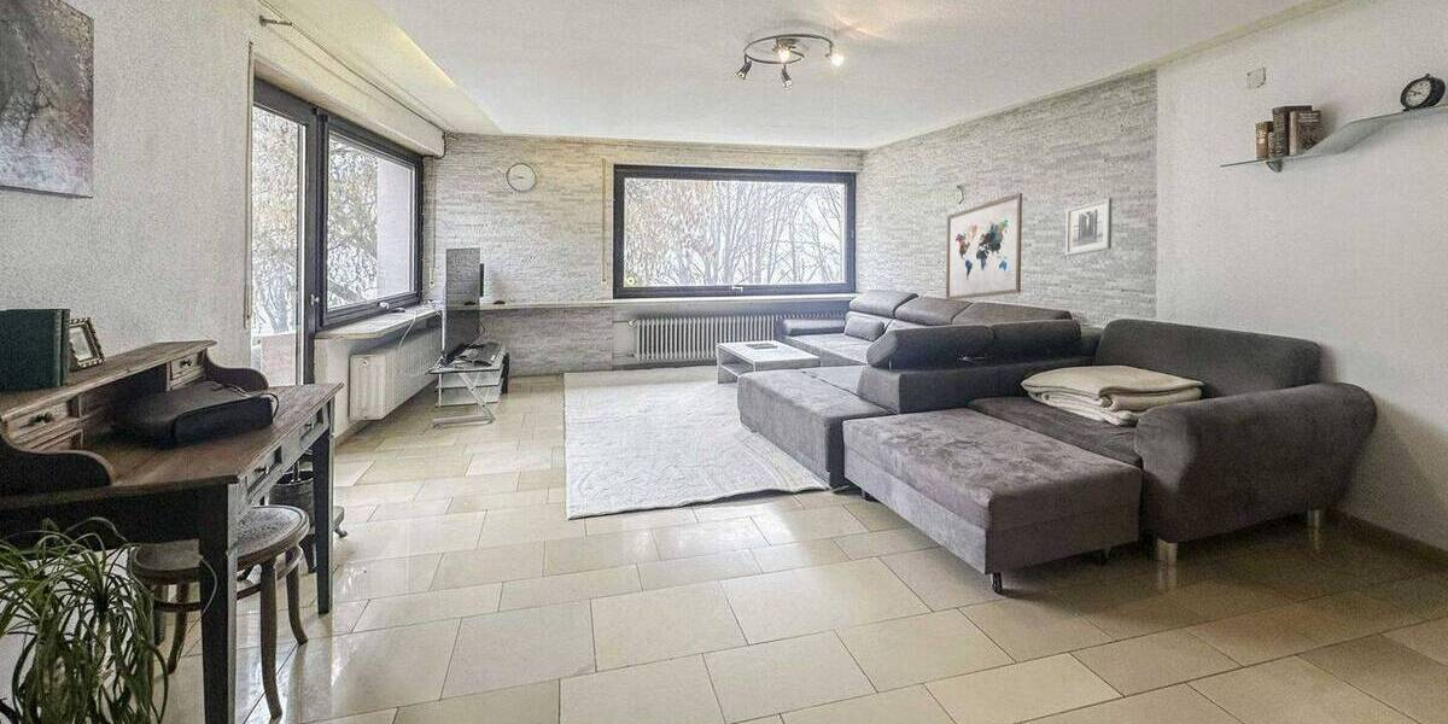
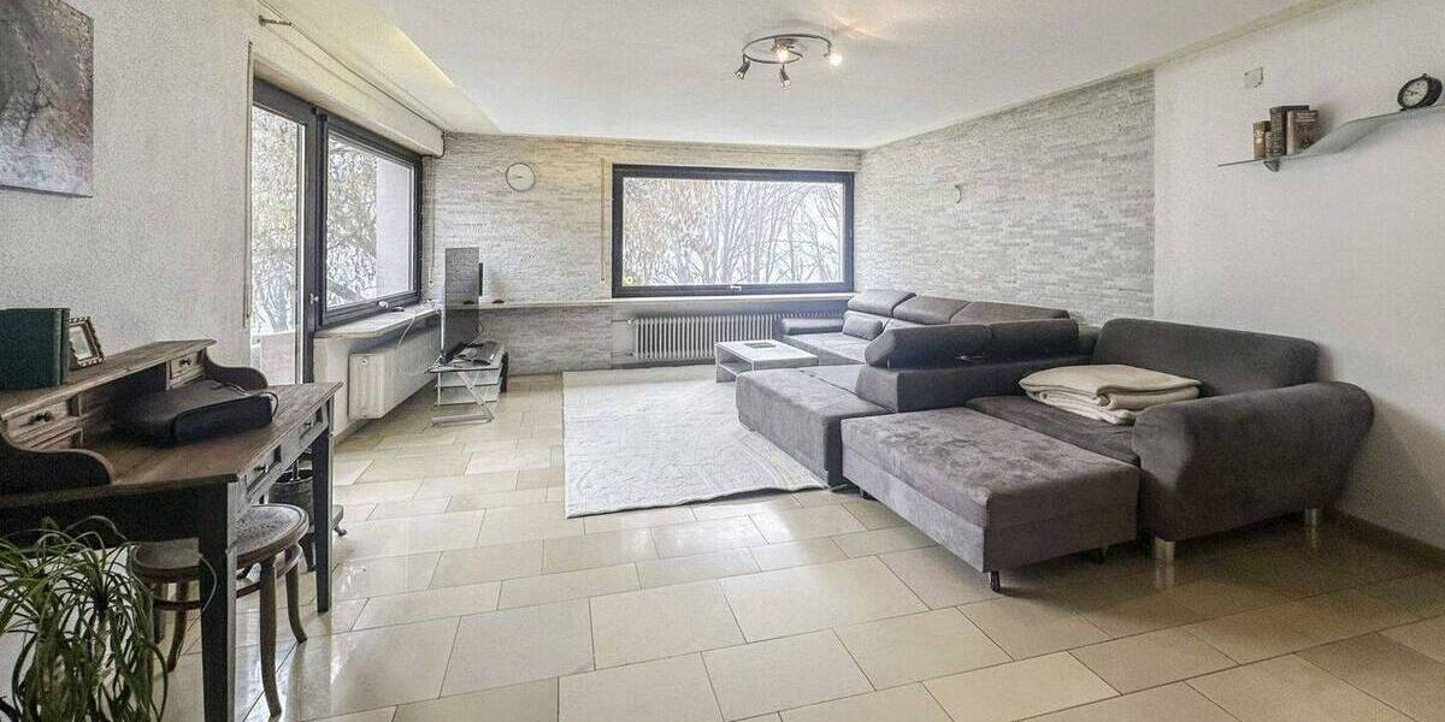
- wall art [945,192,1023,302]
- wall art [1064,197,1114,257]
